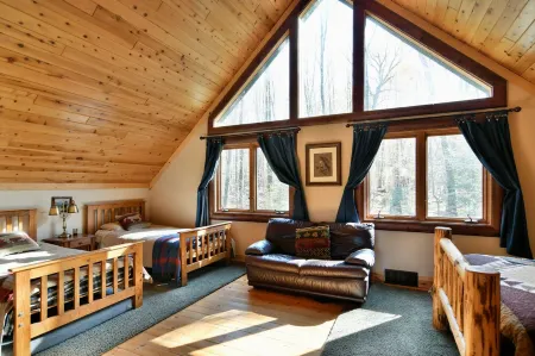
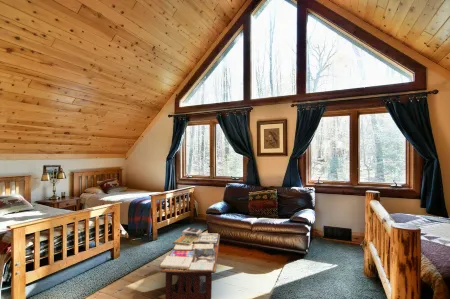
+ coffee table [158,227,221,299]
